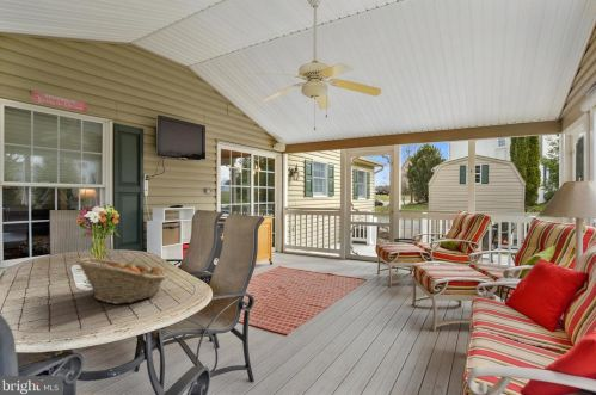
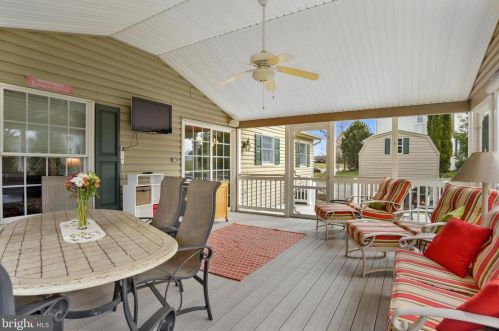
- fruit basket [74,257,168,305]
